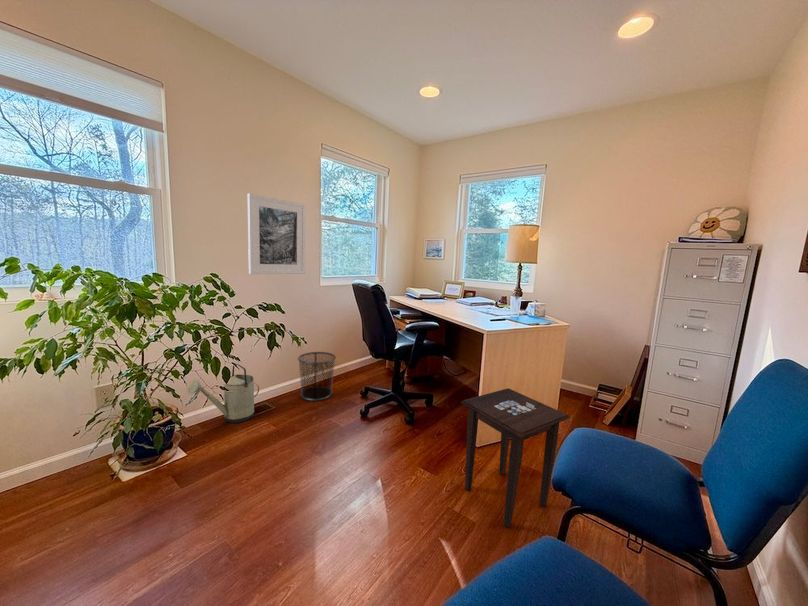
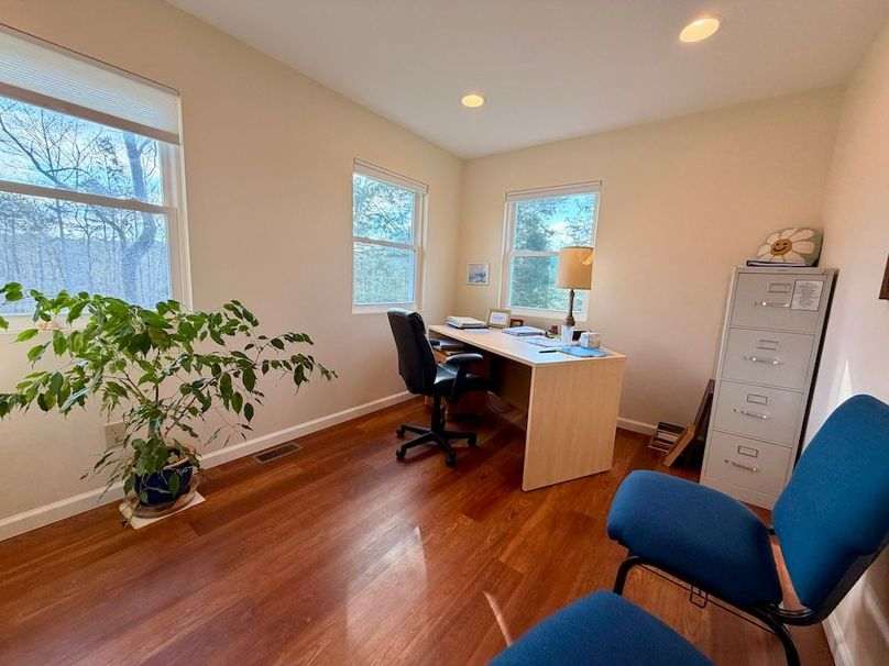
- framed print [247,193,307,275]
- waste bin [297,351,337,402]
- side table [460,387,571,528]
- watering can [187,362,260,424]
